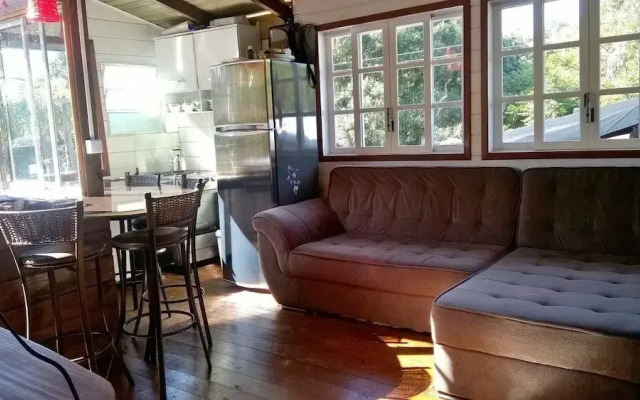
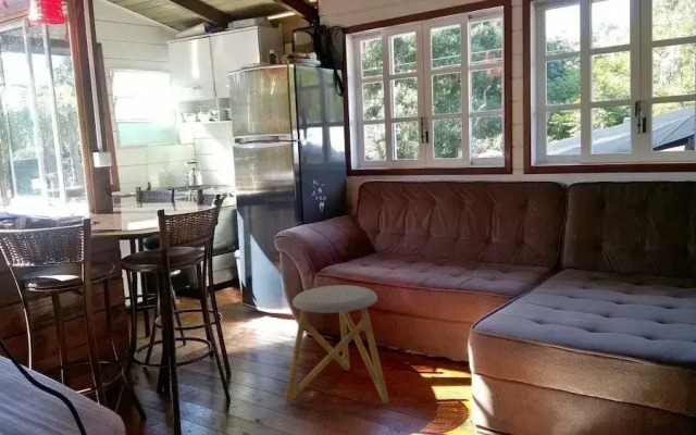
+ stool [284,284,390,405]
